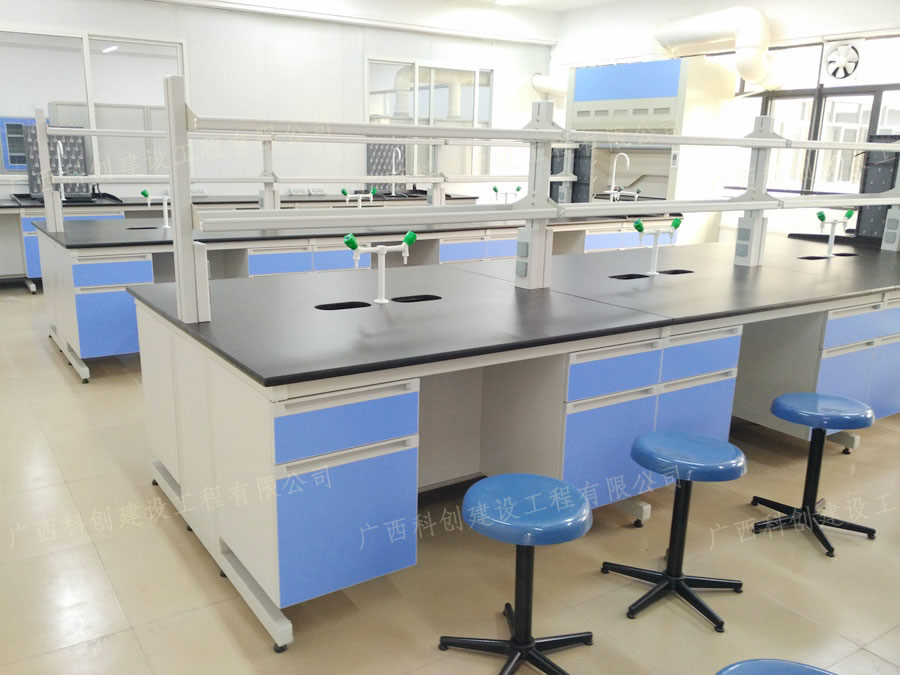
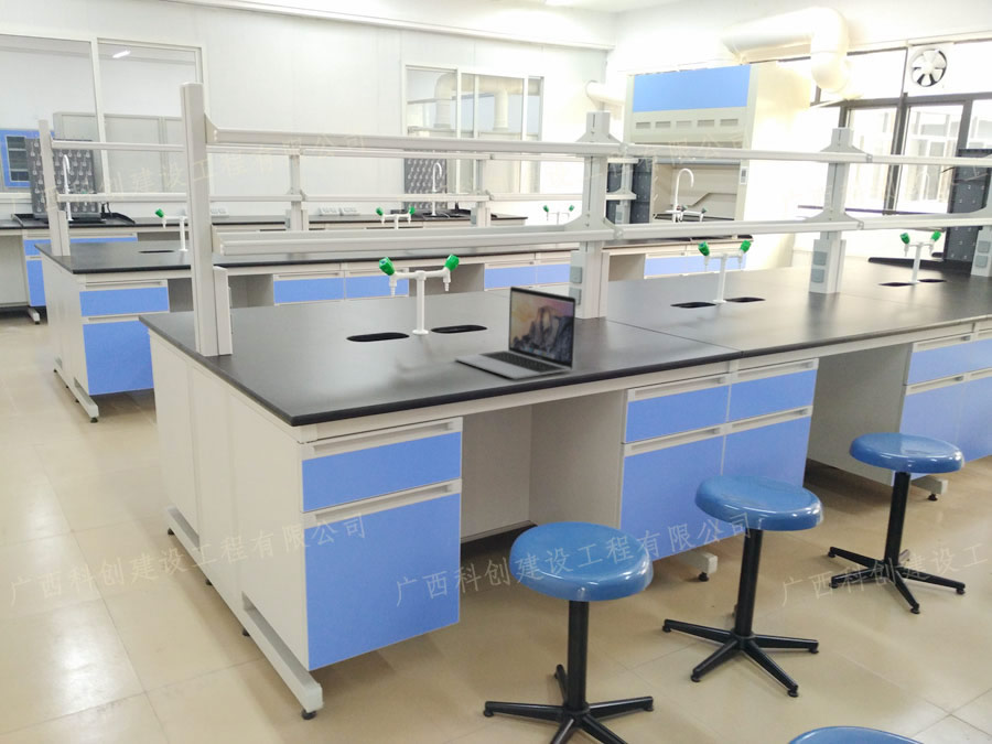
+ laptop [453,285,578,380]
